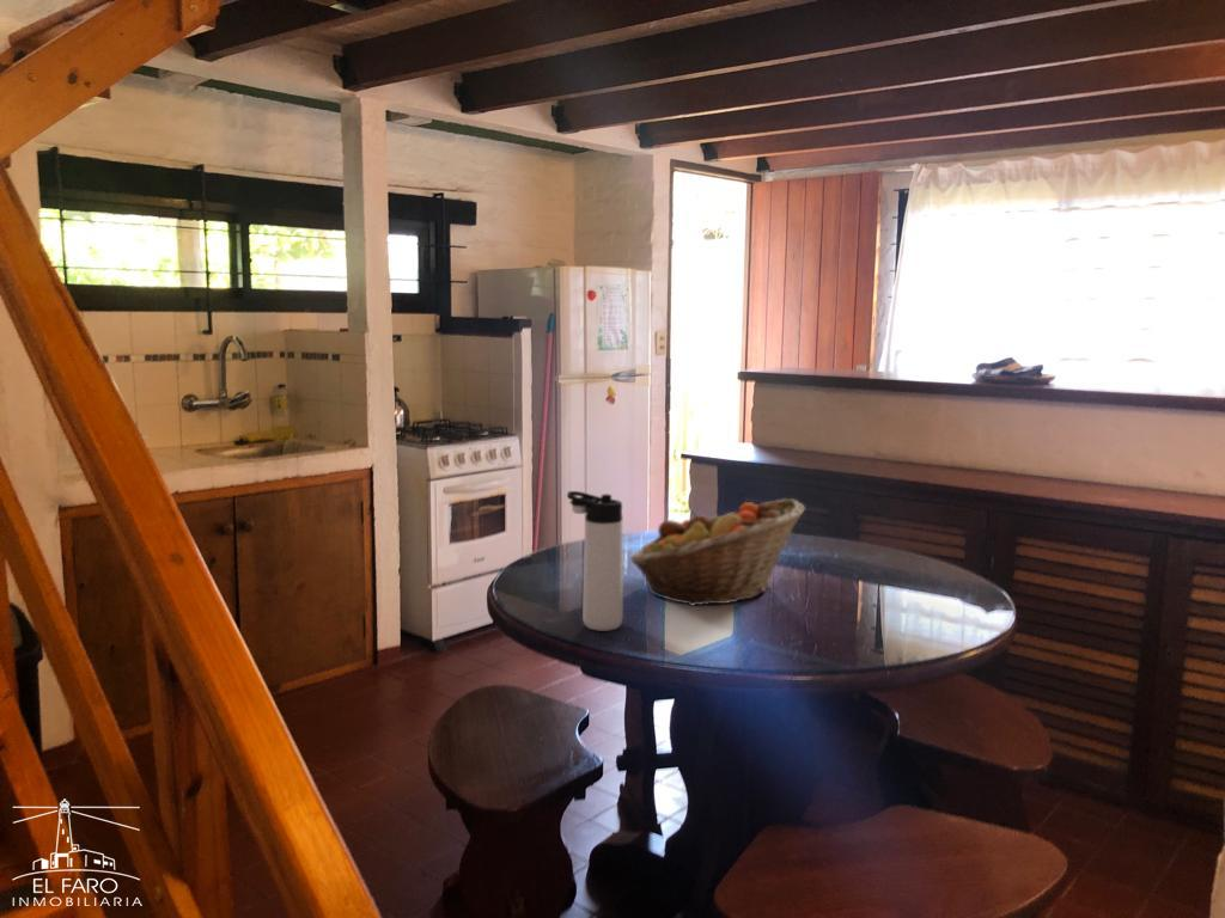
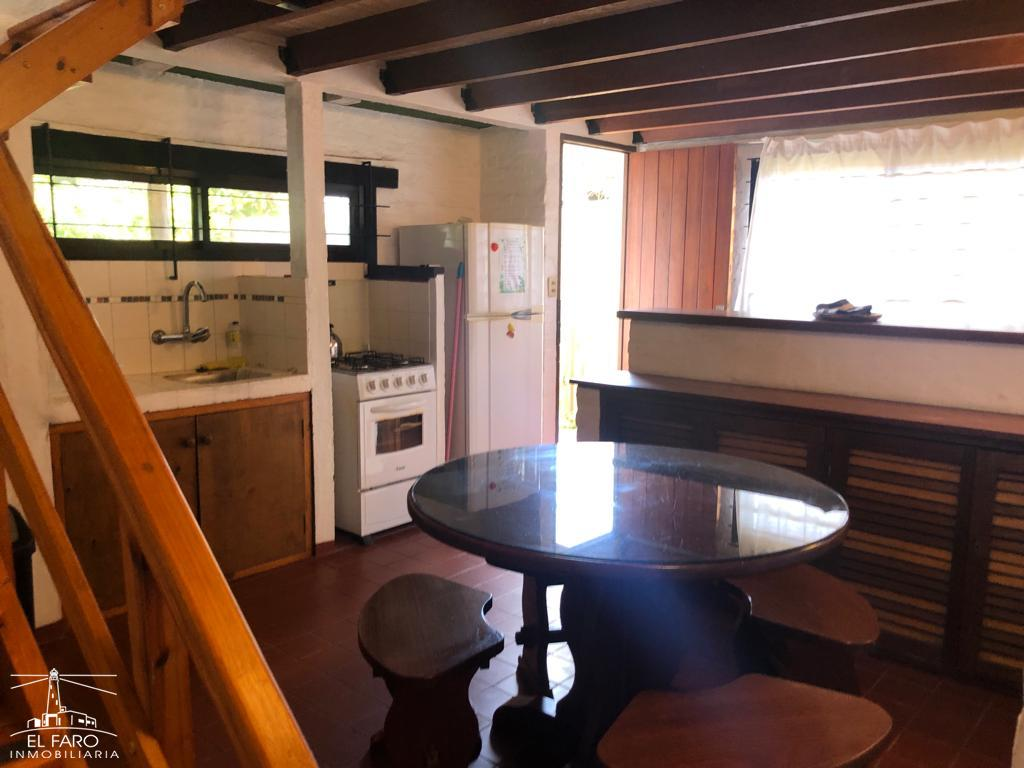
- fruit basket [629,497,805,607]
- thermos bottle [566,490,624,632]
